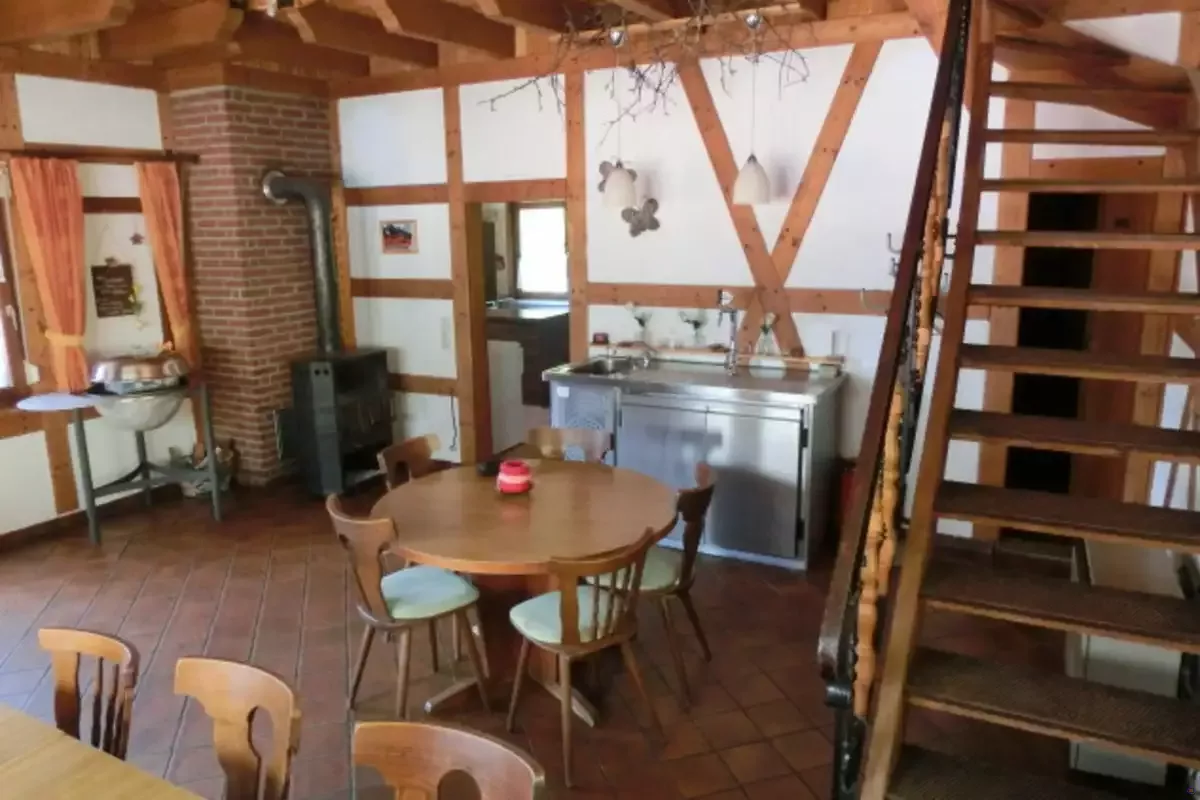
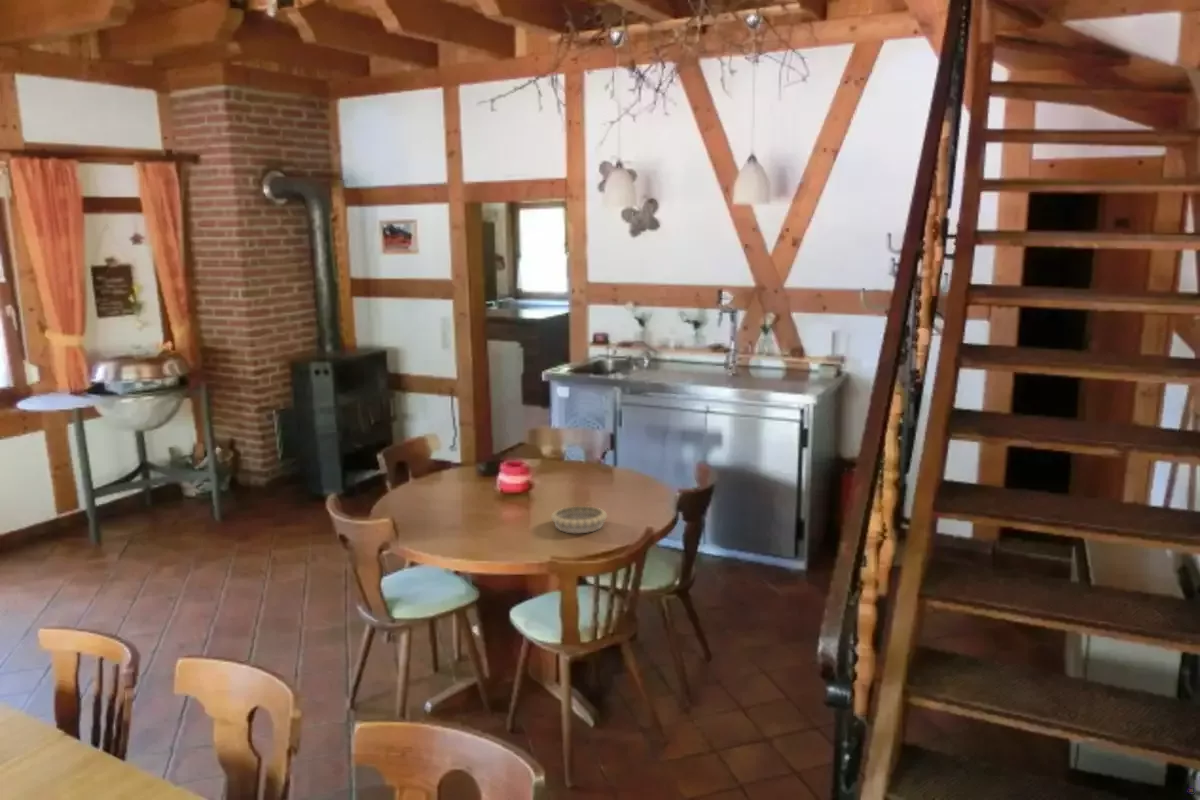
+ decorative bowl [550,505,608,534]
